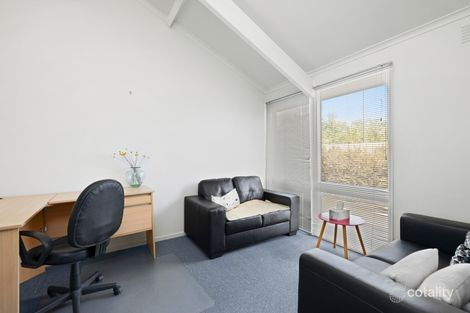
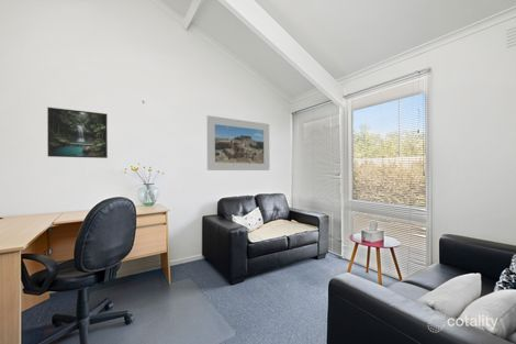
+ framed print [206,114,270,171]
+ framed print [46,107,109,159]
